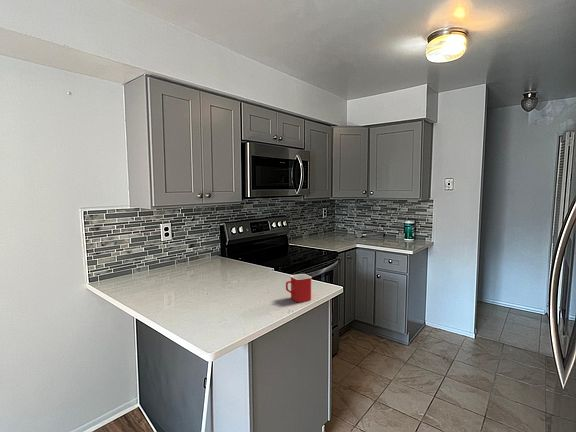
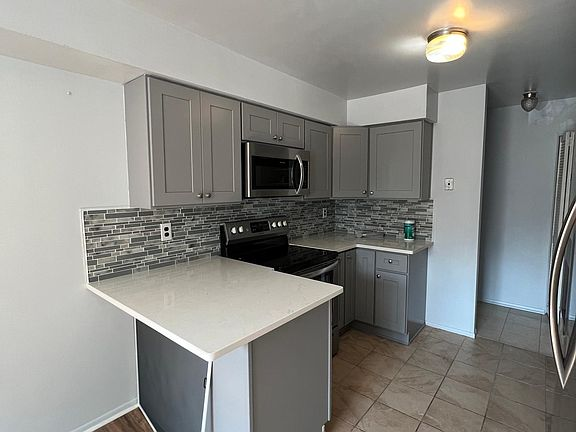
- mug [285,273,313,303]
